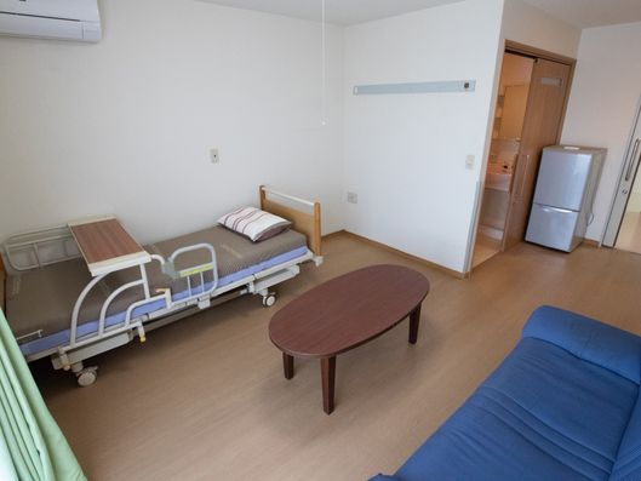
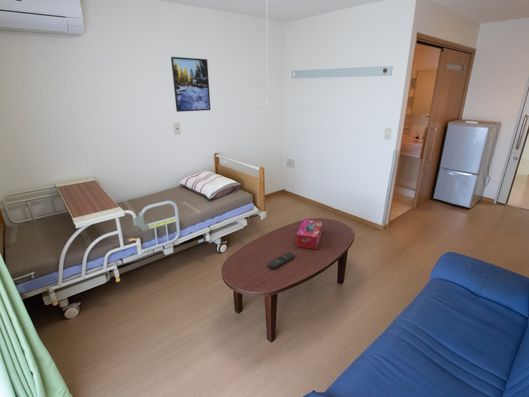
+ tissue box [295,218,324,250]
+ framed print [170,56,211,113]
+ remote control [267,251,296,270]
